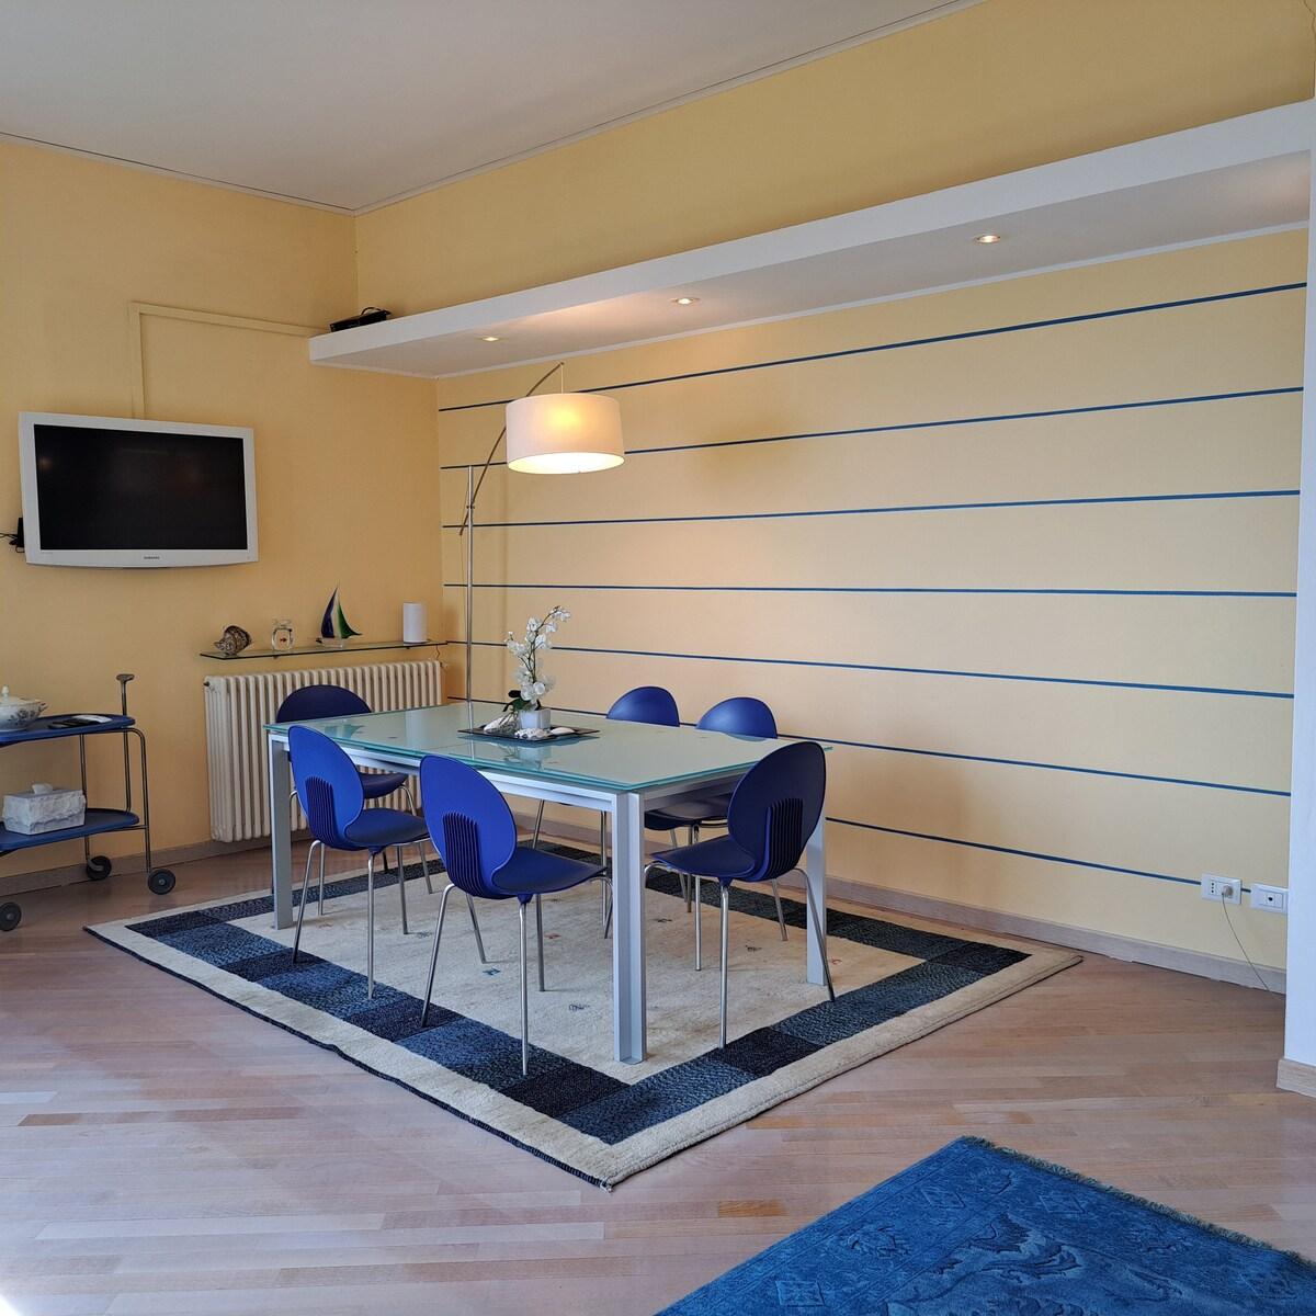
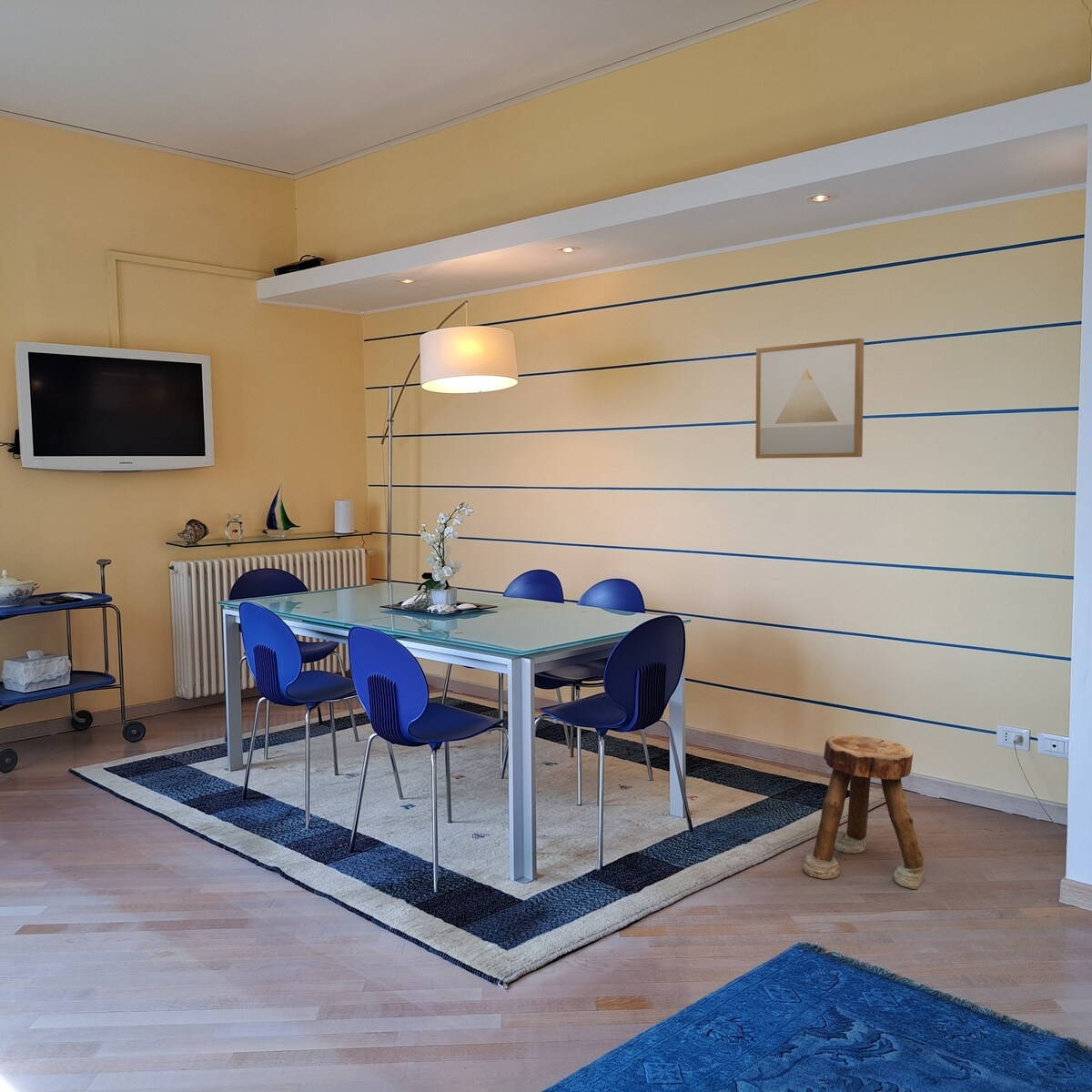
+ wall art [754,338,864,460]
+ stool [803,734,925,890]
